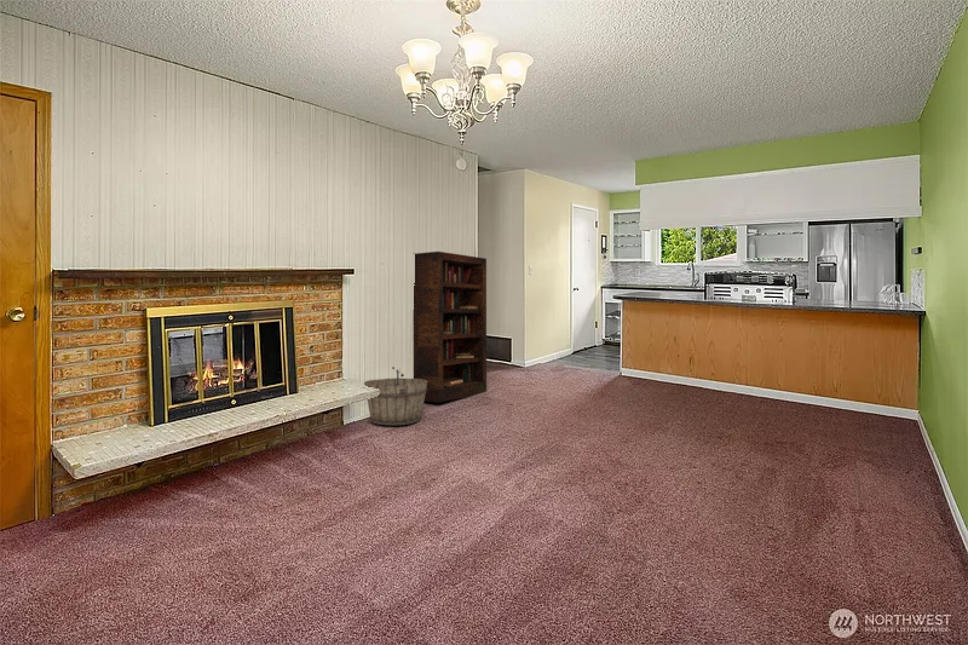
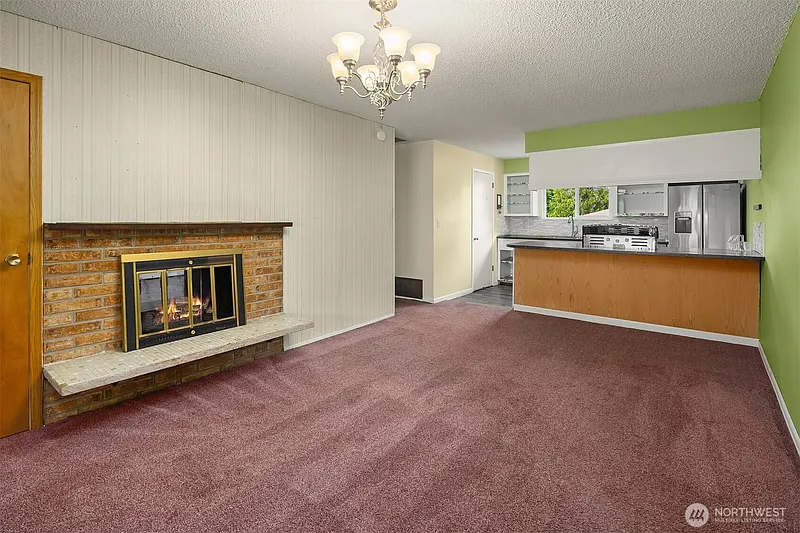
- wooden bucket [363,365,427,426]
- bookcase [413,250,488,404]
